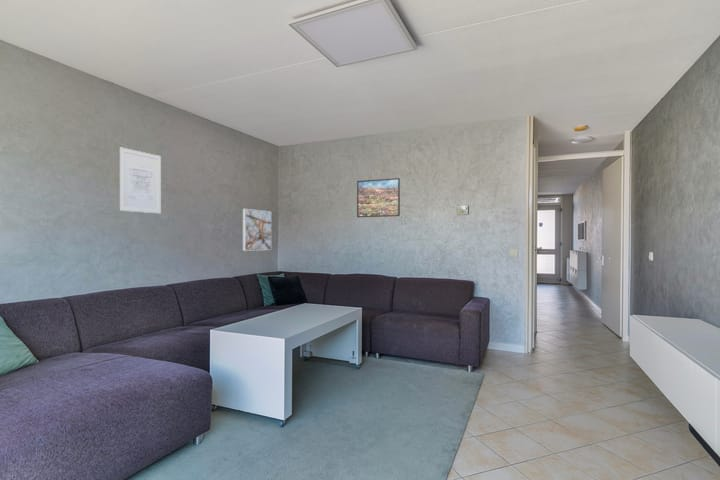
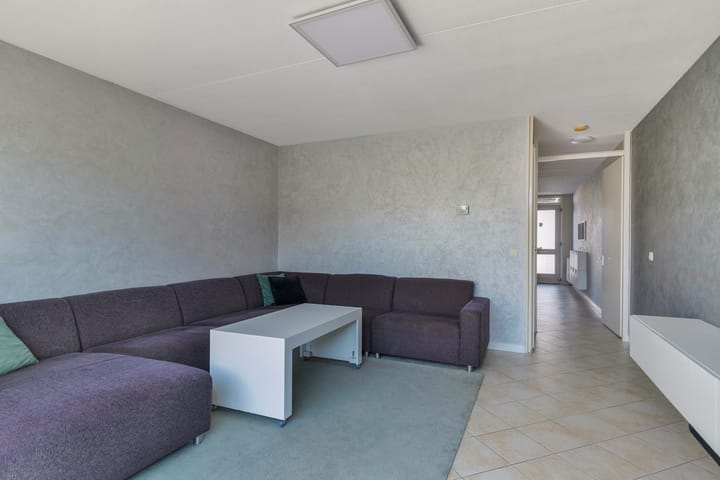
- wall art [119,147,162,214]
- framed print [242,208,272,252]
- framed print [356,177,401,218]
